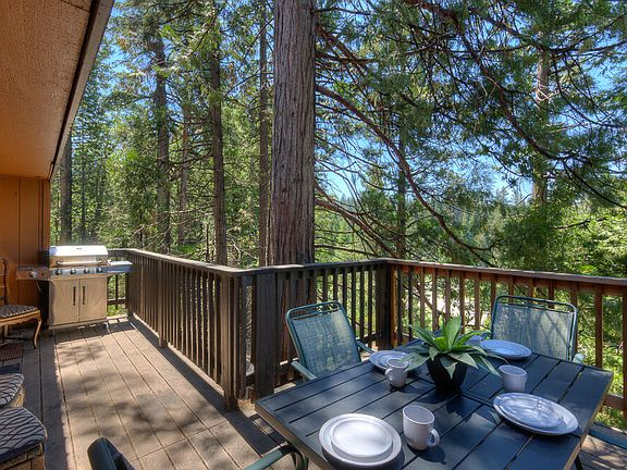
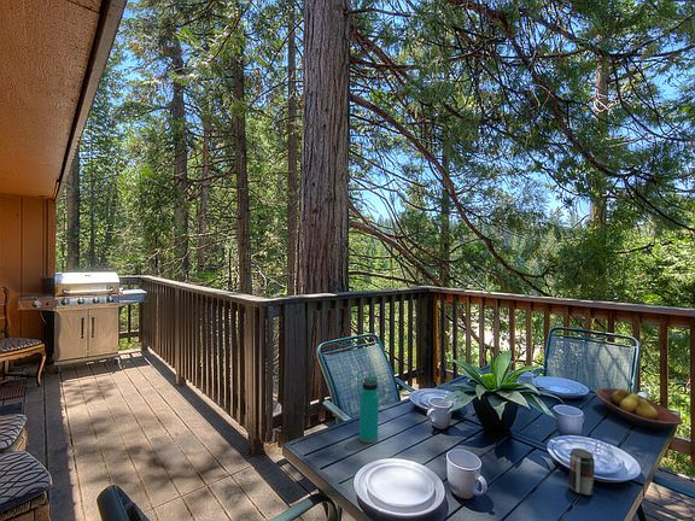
+ fruit bowl [594,387,684,432]
+ beverage can [568,447,596,496]
+ water bottle [358,375,380,444]
